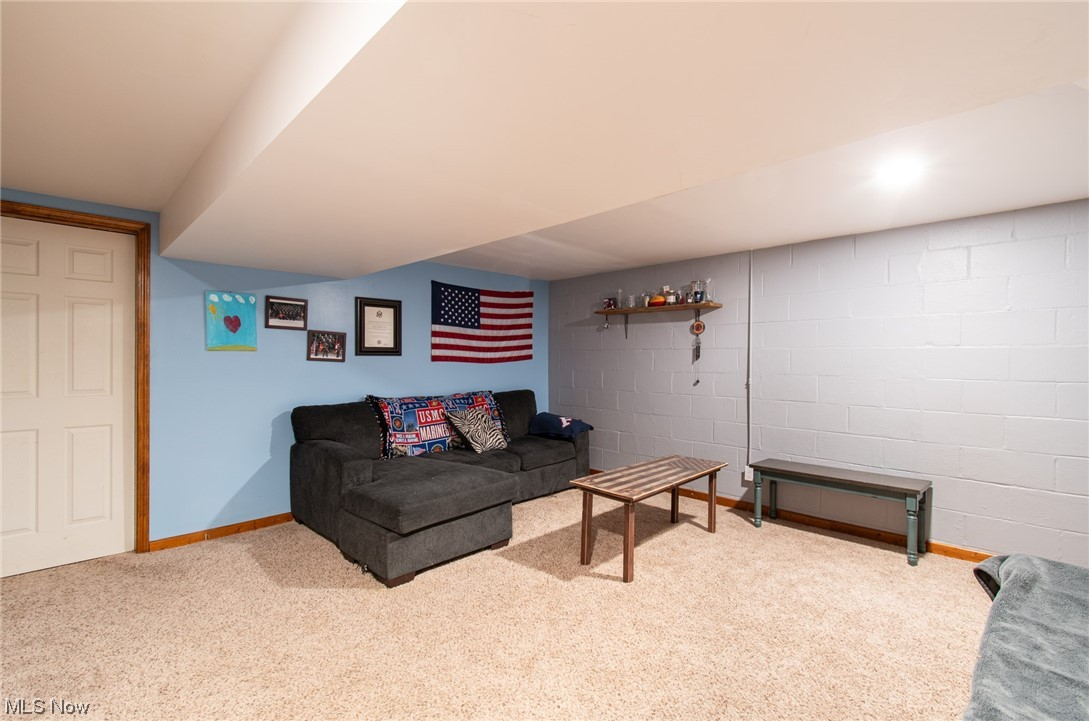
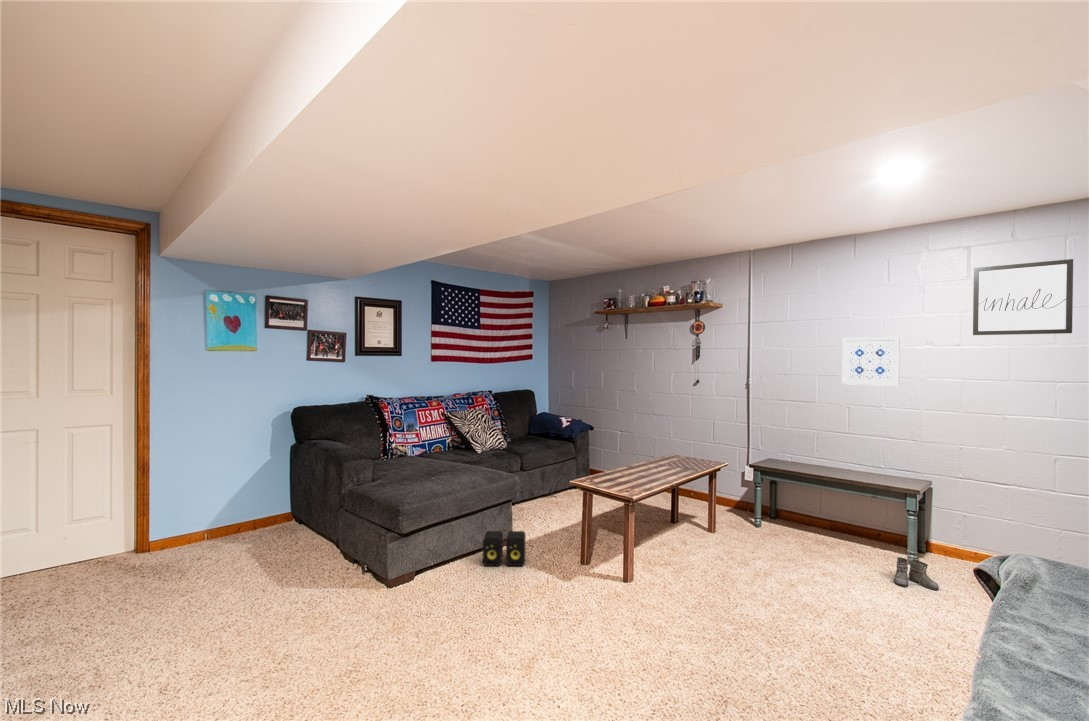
+ wall art [972,258,1074,336]
+ wall art [841,336,901,387]
+ speaker [482,530,527,567]
+ boots [886,556,940,591]
